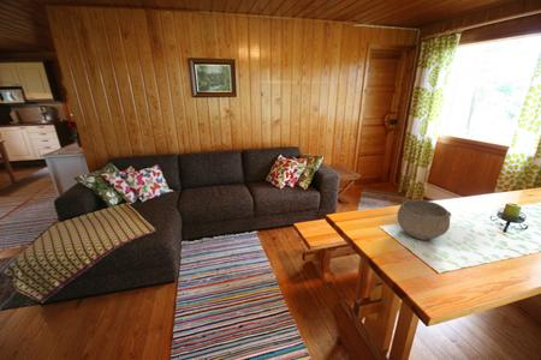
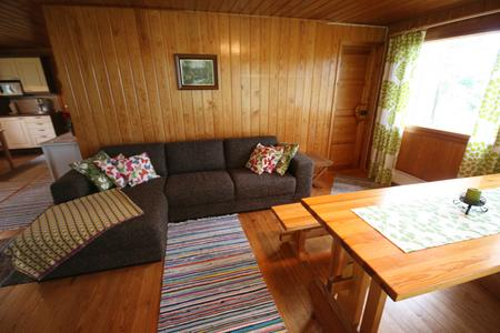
- bowl [396,199,452,241]
